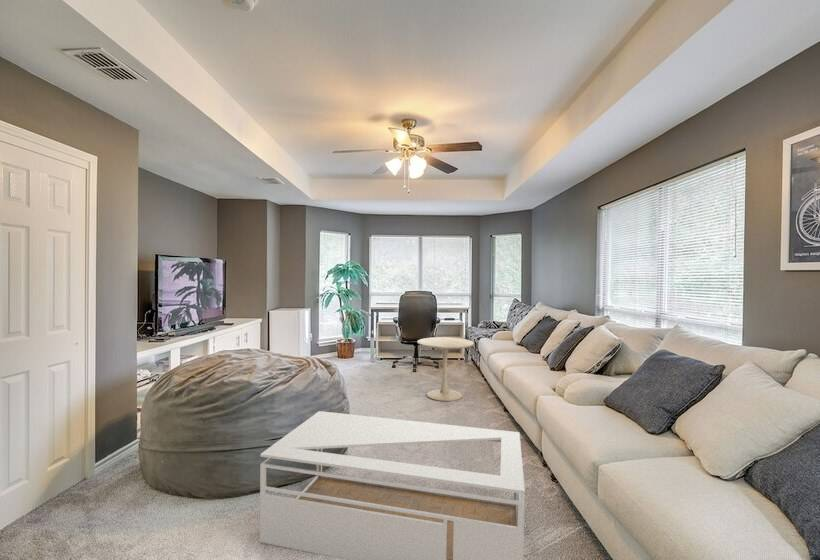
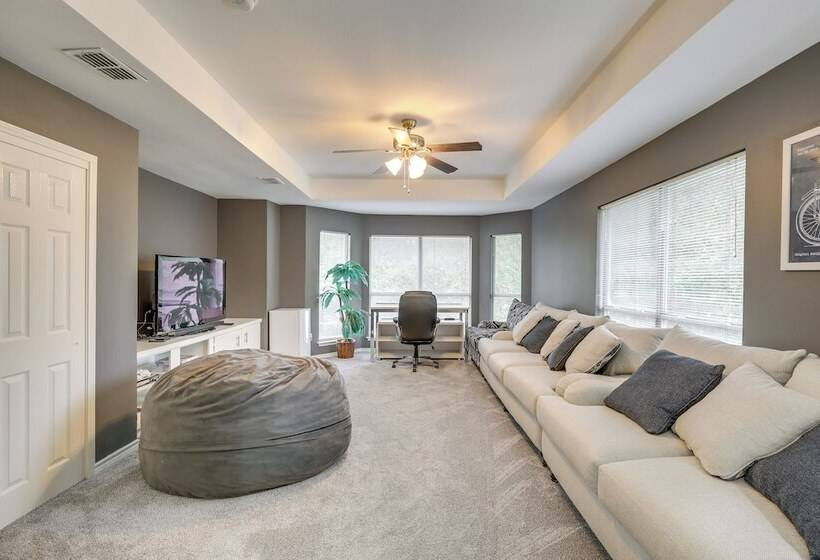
- side table [416,336,475,402]
- coffee table [259,410,526,560]
